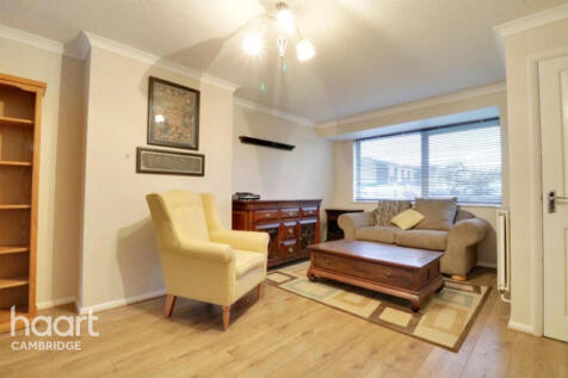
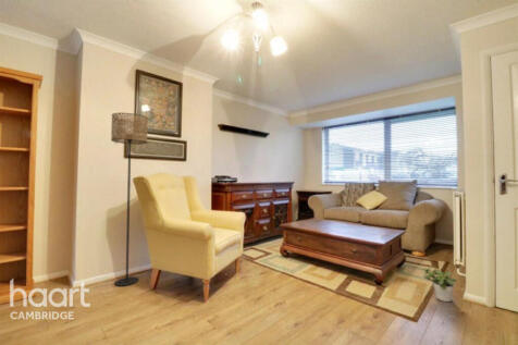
+ floor lamp [110,112,149,287]
+ potted plant [421,264,458,303]
